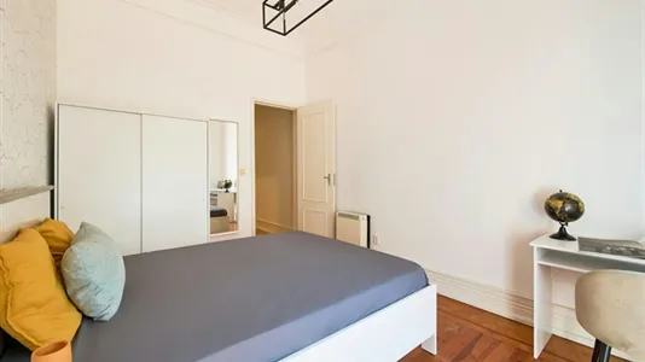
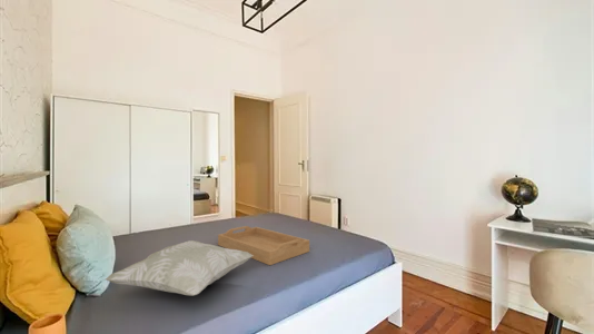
+ serving tray [217,225,310,266]
+ decorative pillow [105,239,254,297]
